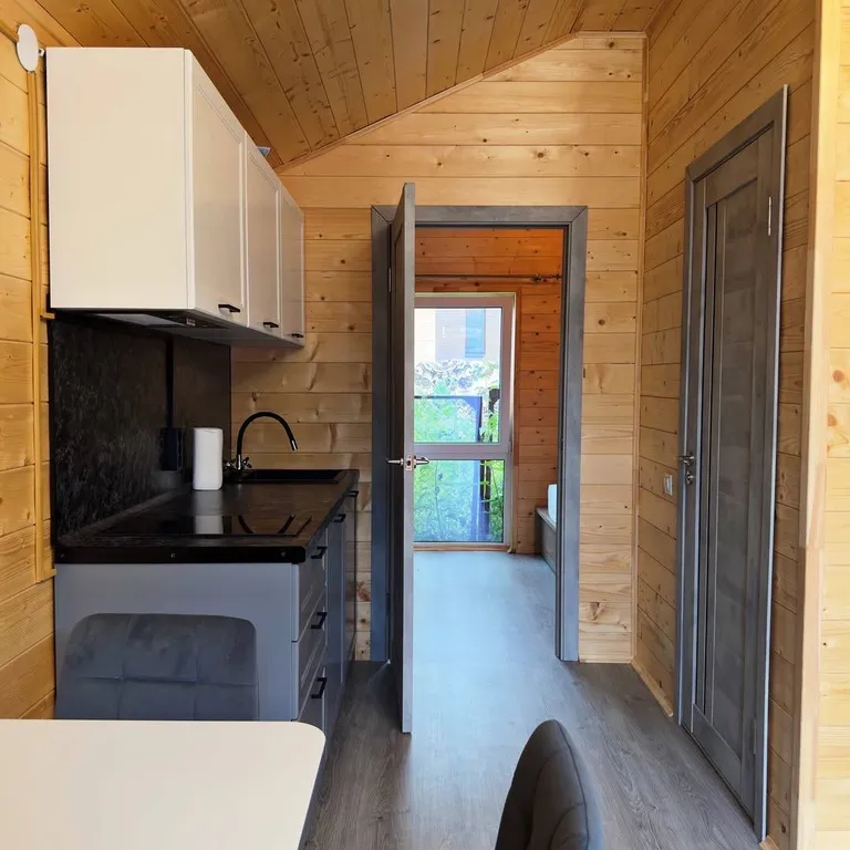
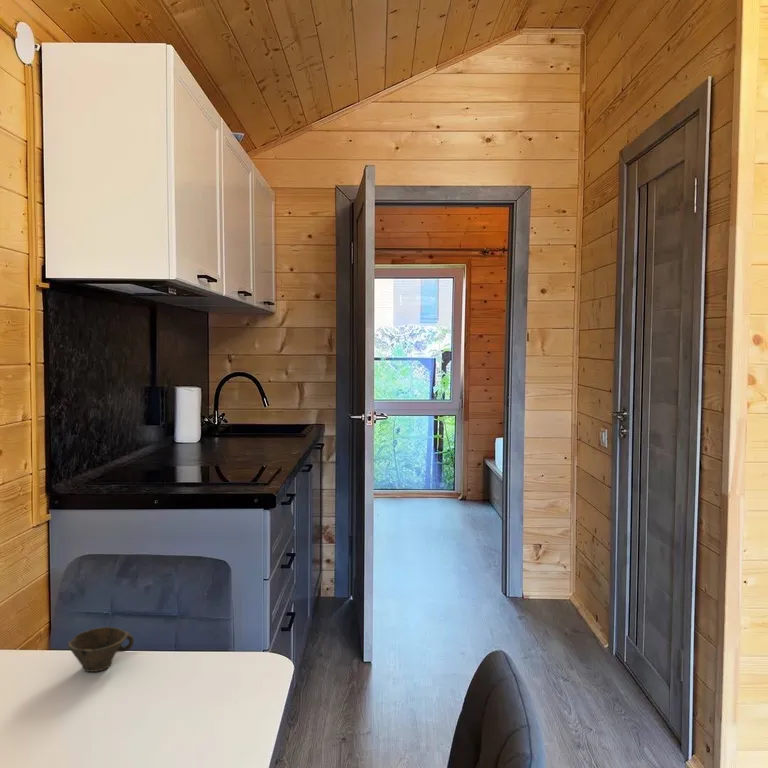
+ cup [67,626,135,673]
